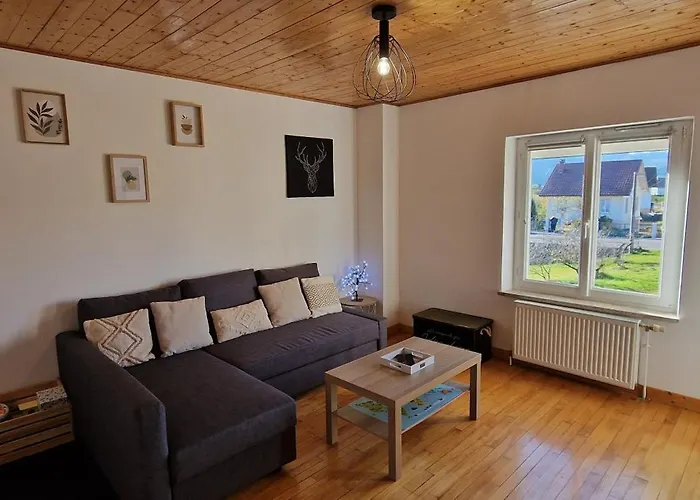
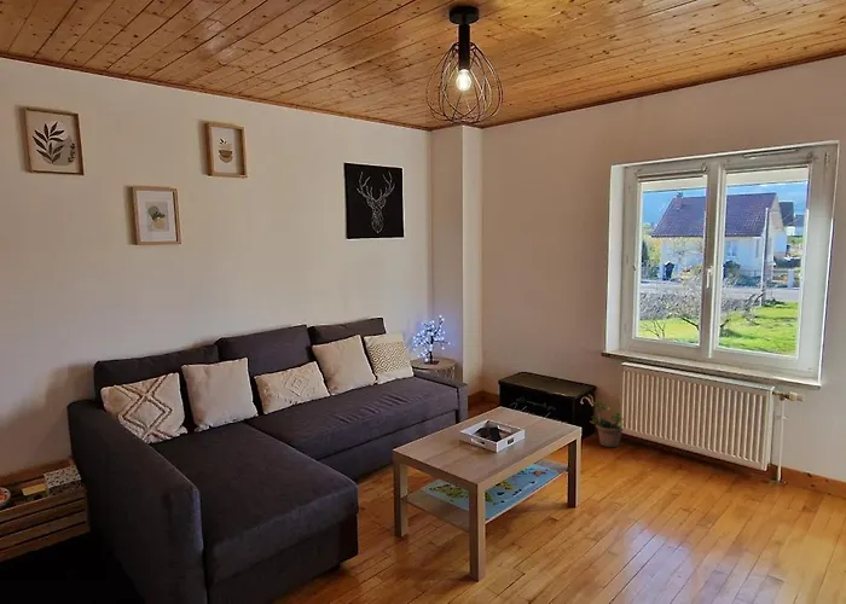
+ potted plant [590,399,625,448]
